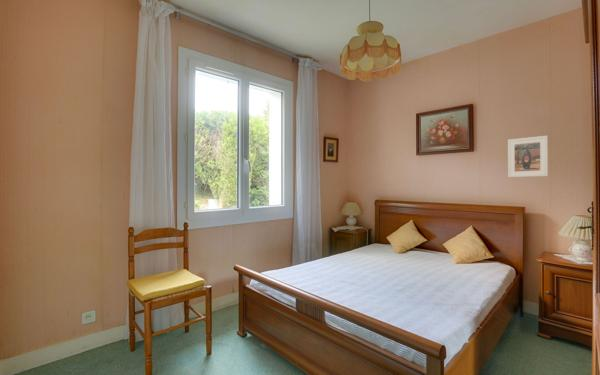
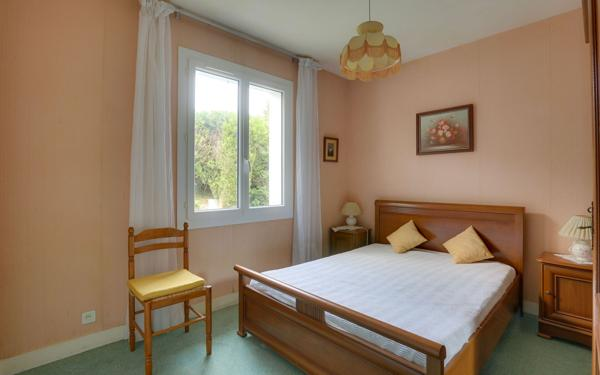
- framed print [507,135,549,178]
